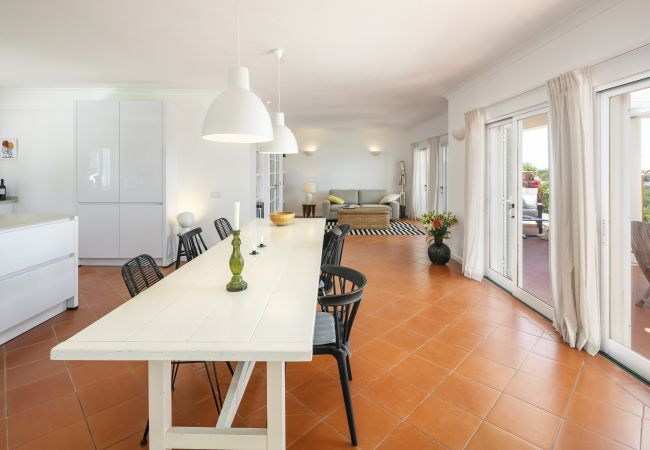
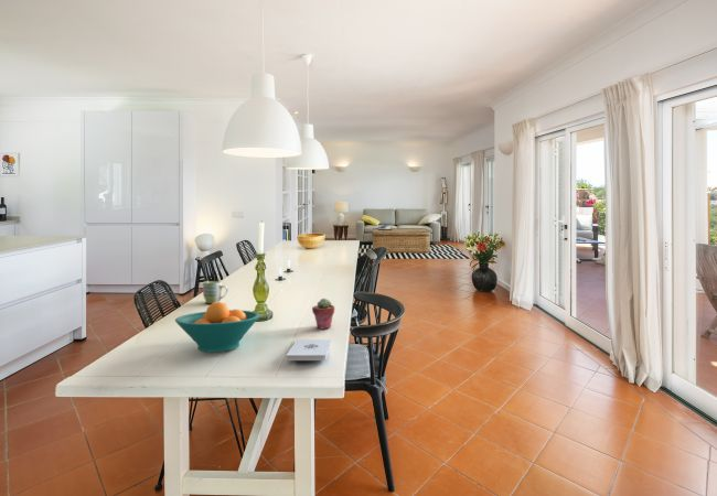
+ fruit bowl [174,301,261,354]
+ notepad [286,338,332,362]
+ potted succulent [311,298,335,330]
+ mug [202,280,229,304]
